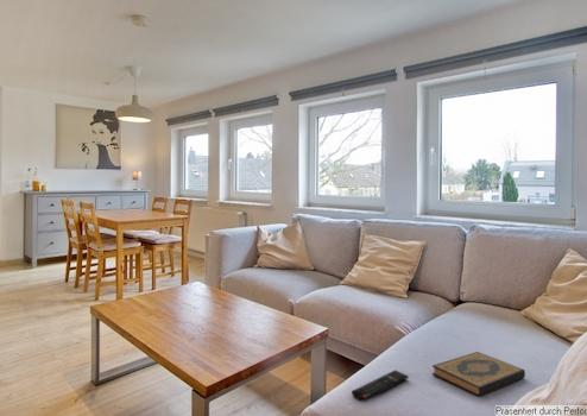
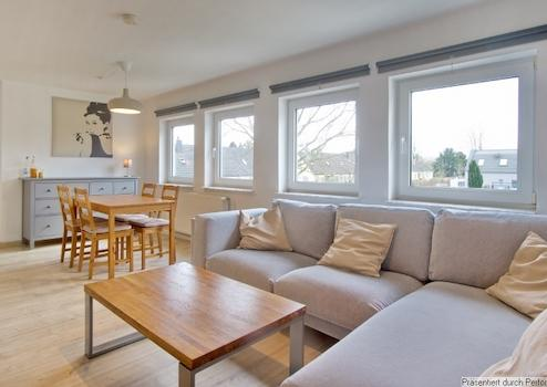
- remote control [351,368,410,403]
- hardback book [431,351,526,397]
